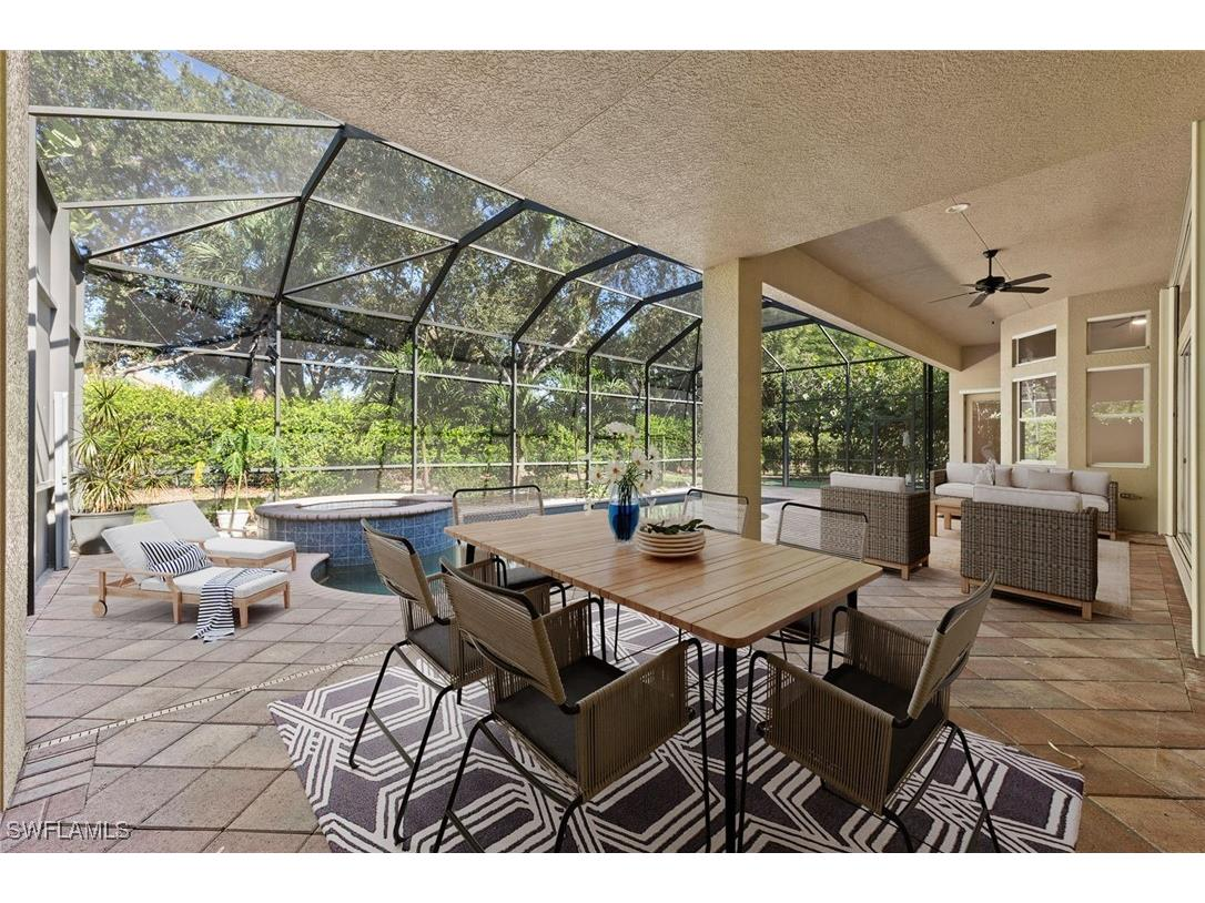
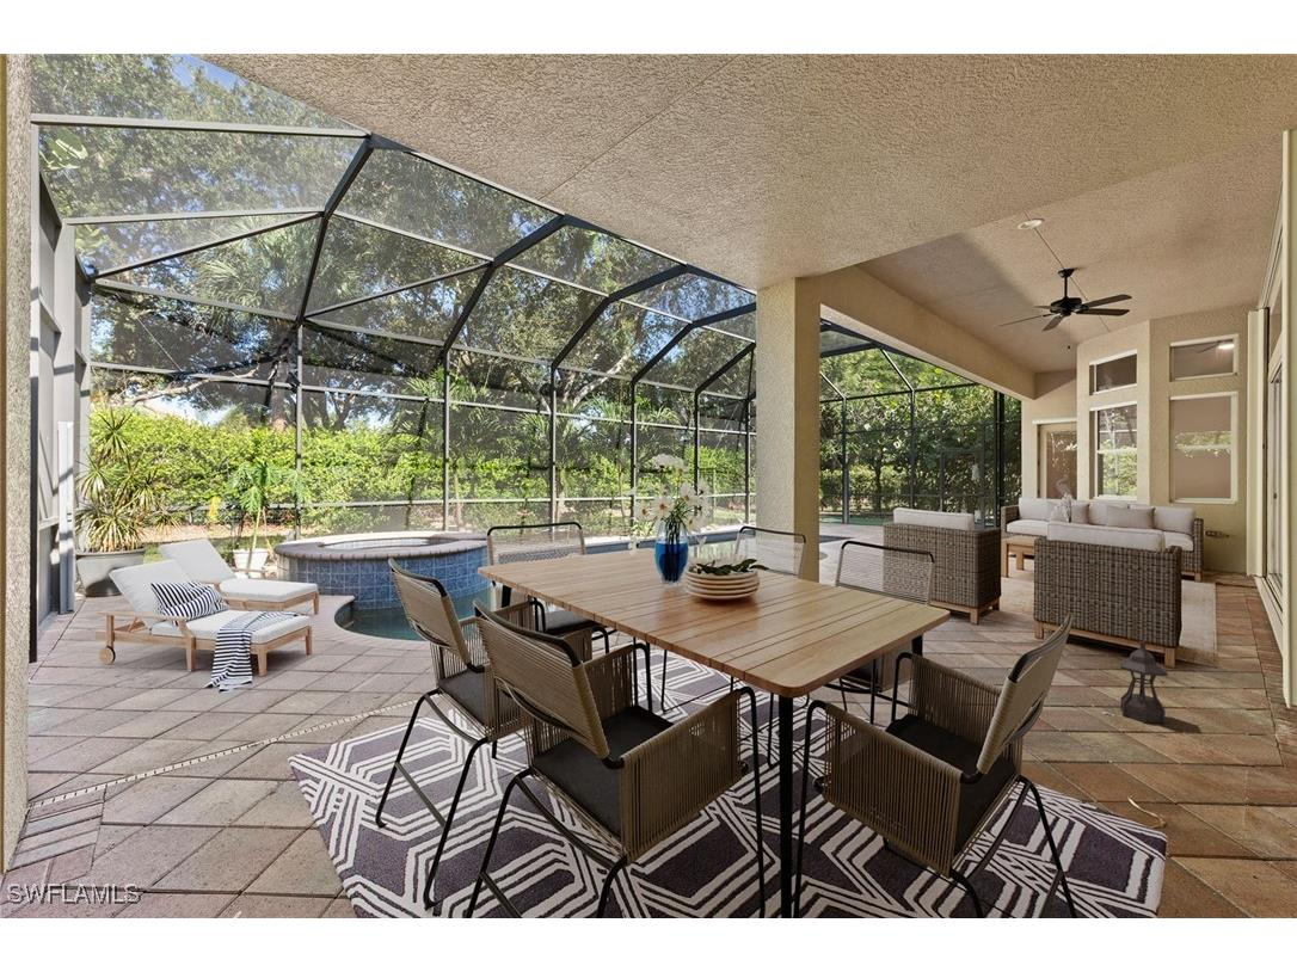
+ lantern [1118,633,1169,725]
